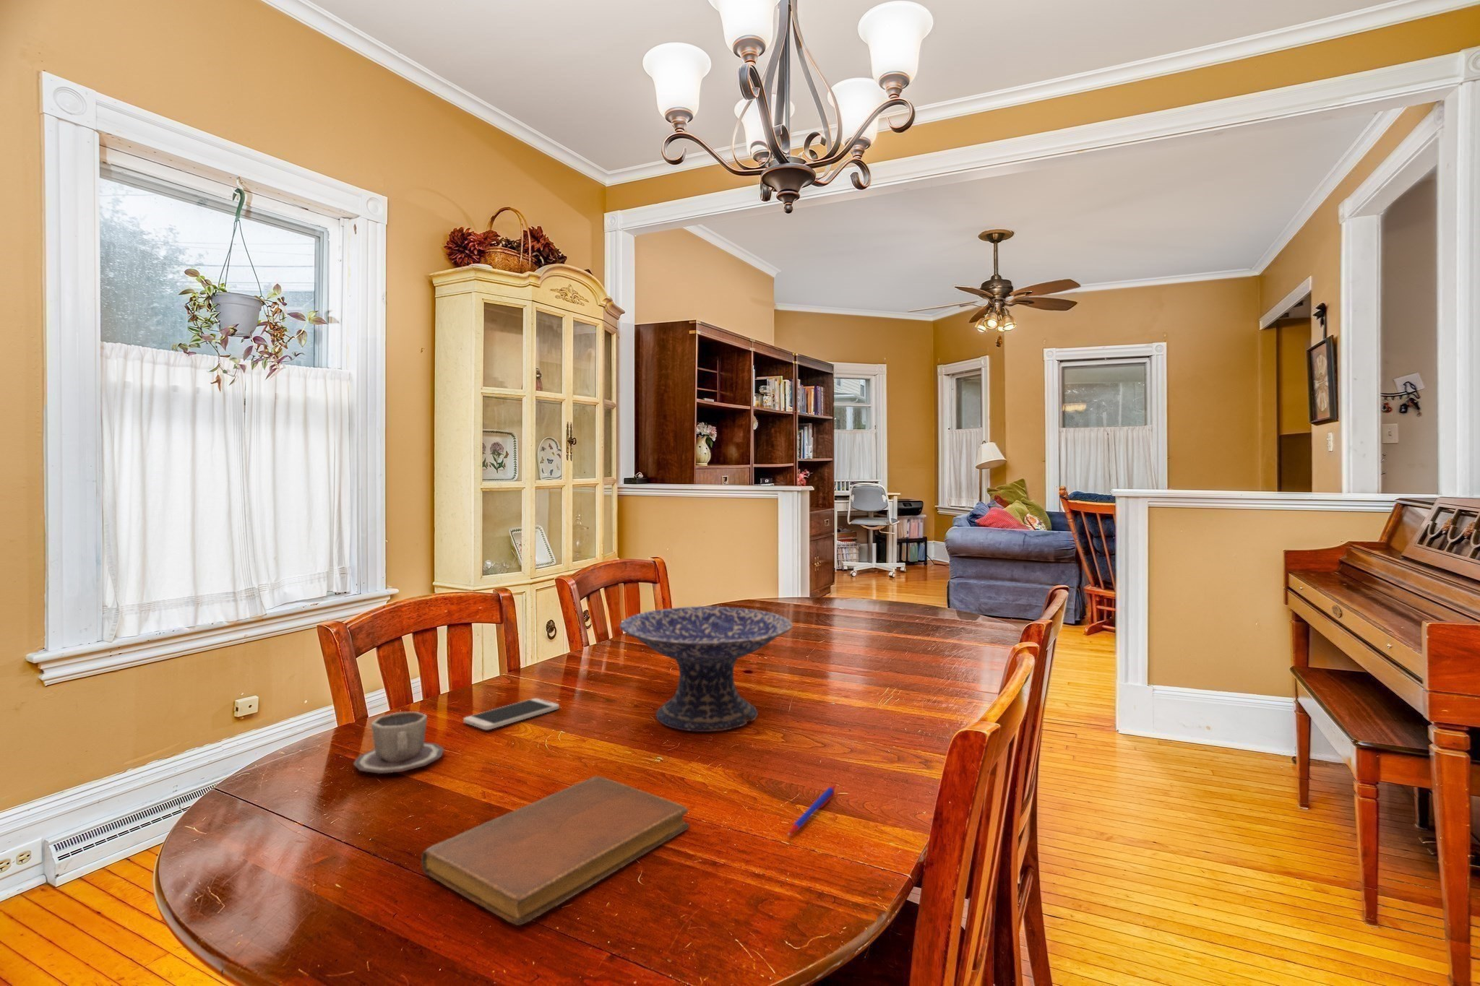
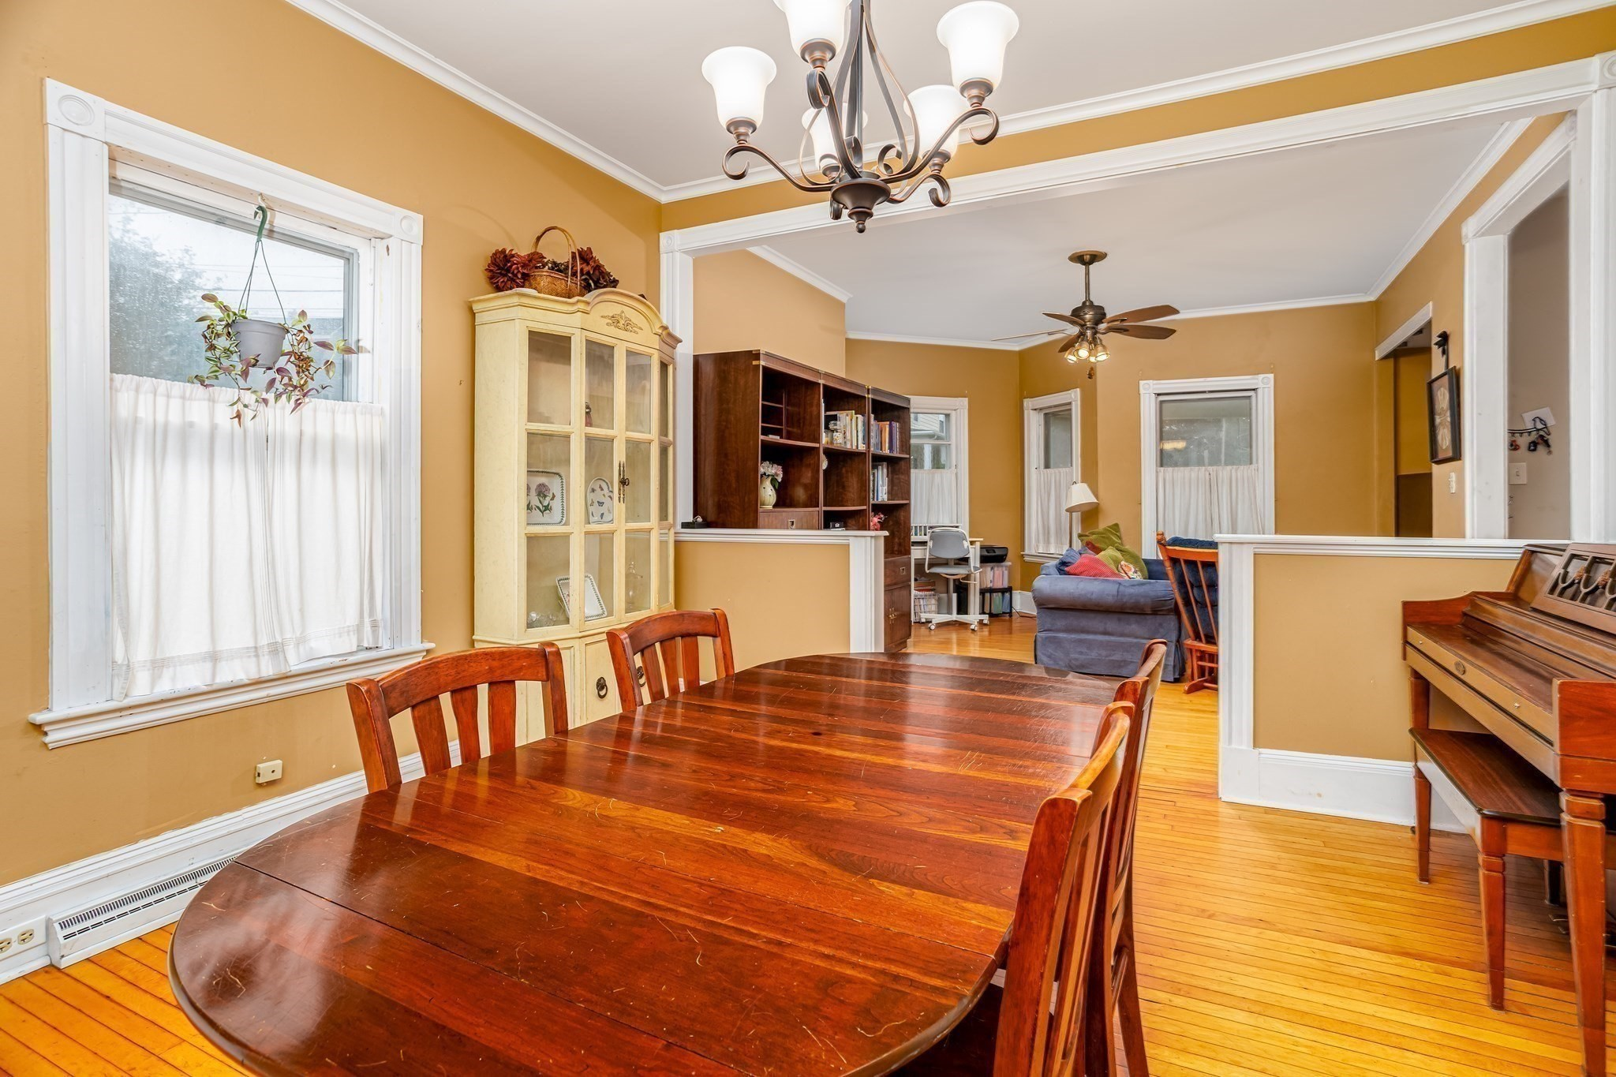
- smartphone [462,698,560,731]
- decorative bowl [618,605,793,733]
- pen [787,785,837,836]
- cup [352,711,446,775]
- notebook [420,775,690,927]
